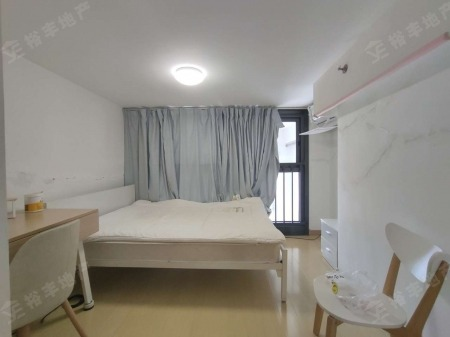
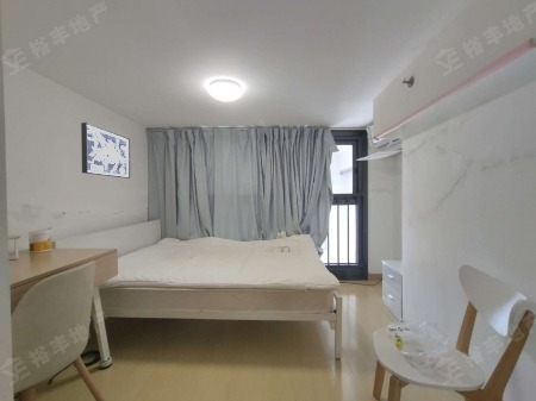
+ wall art [80,121,131,180]
